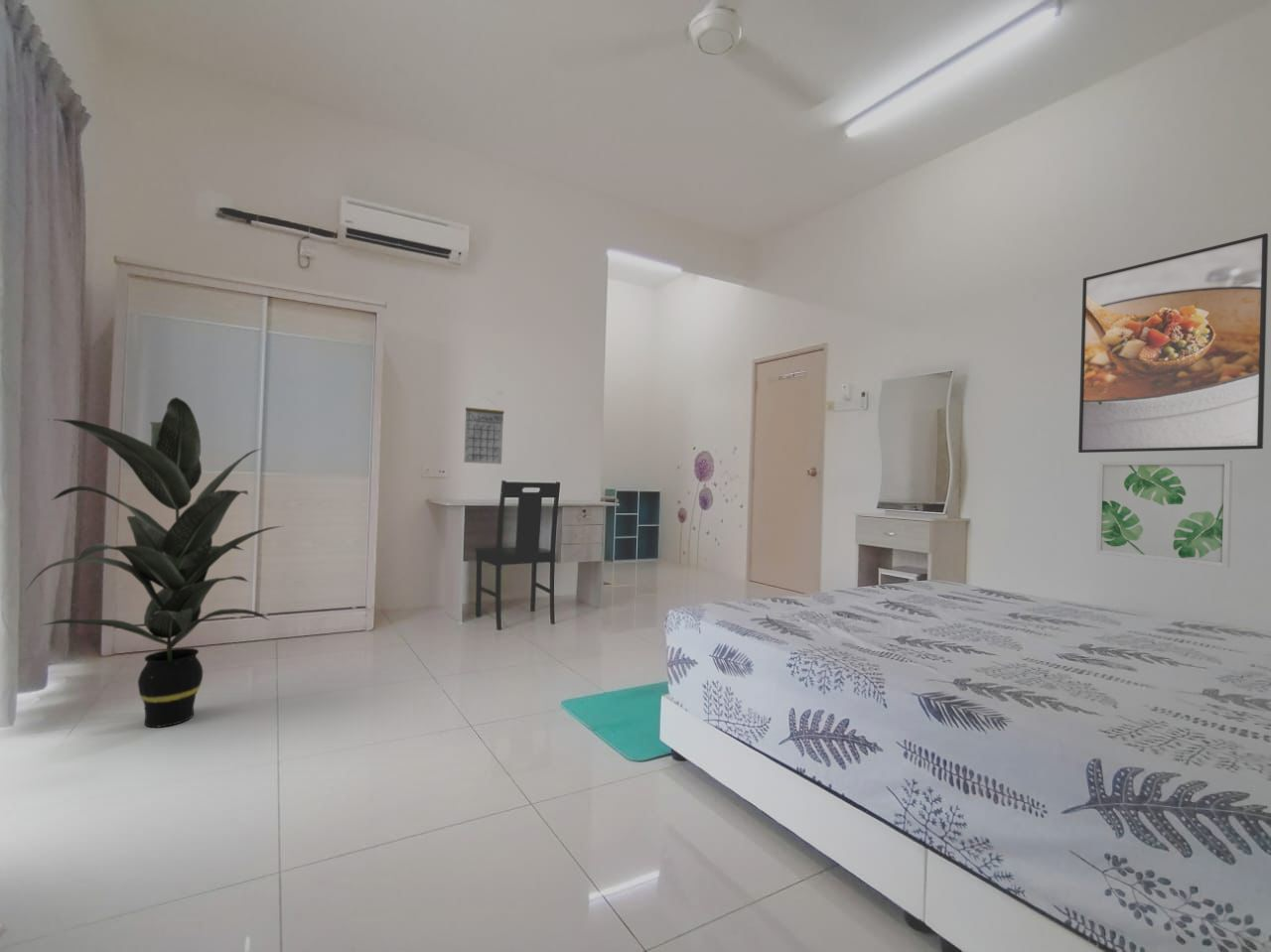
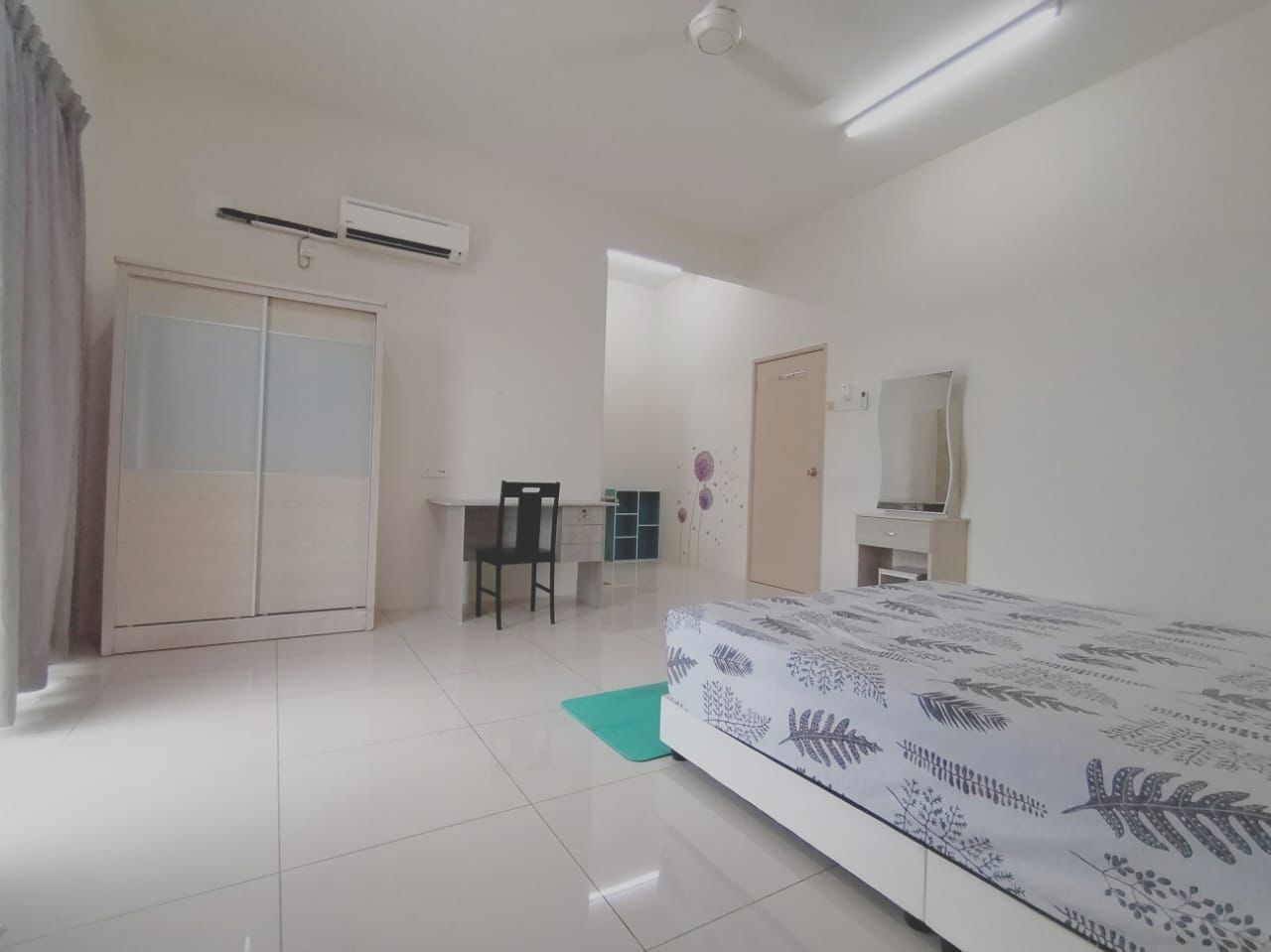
- wall art [1095,460,1233,569]
- calendar [463,395,505,465]
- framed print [1077,232,1269,454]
- indoor plant [26,396,283,728]
